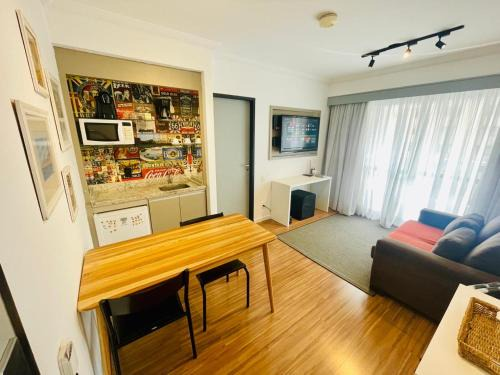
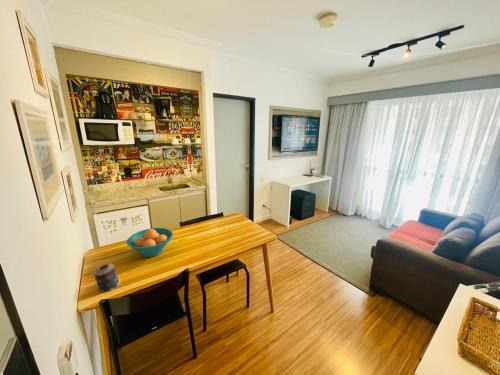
+ fruit bowl [125,227,174,258]
+ candle [93,263,121,292]
